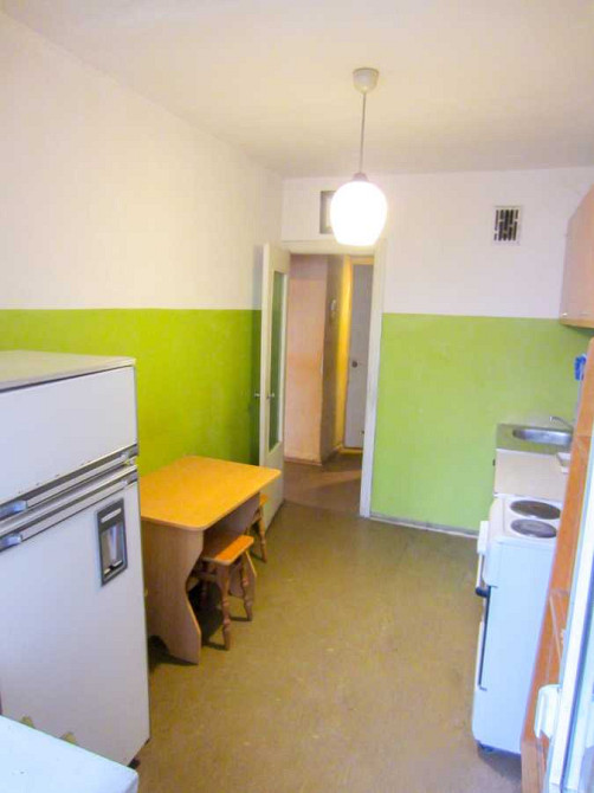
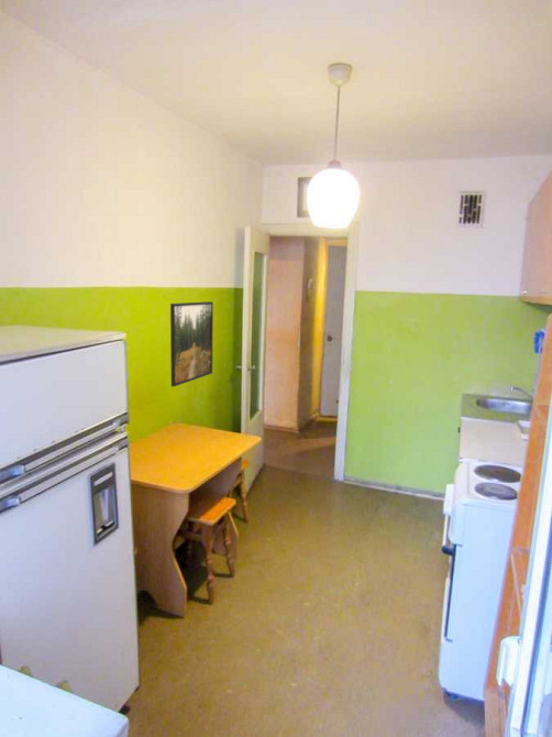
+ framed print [169,300,214,388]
